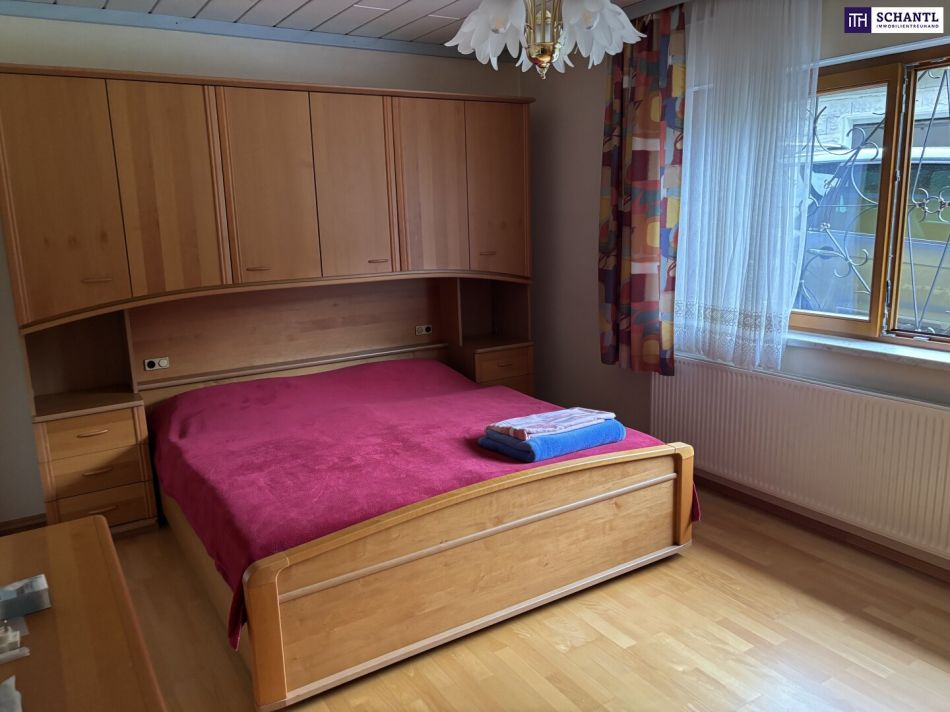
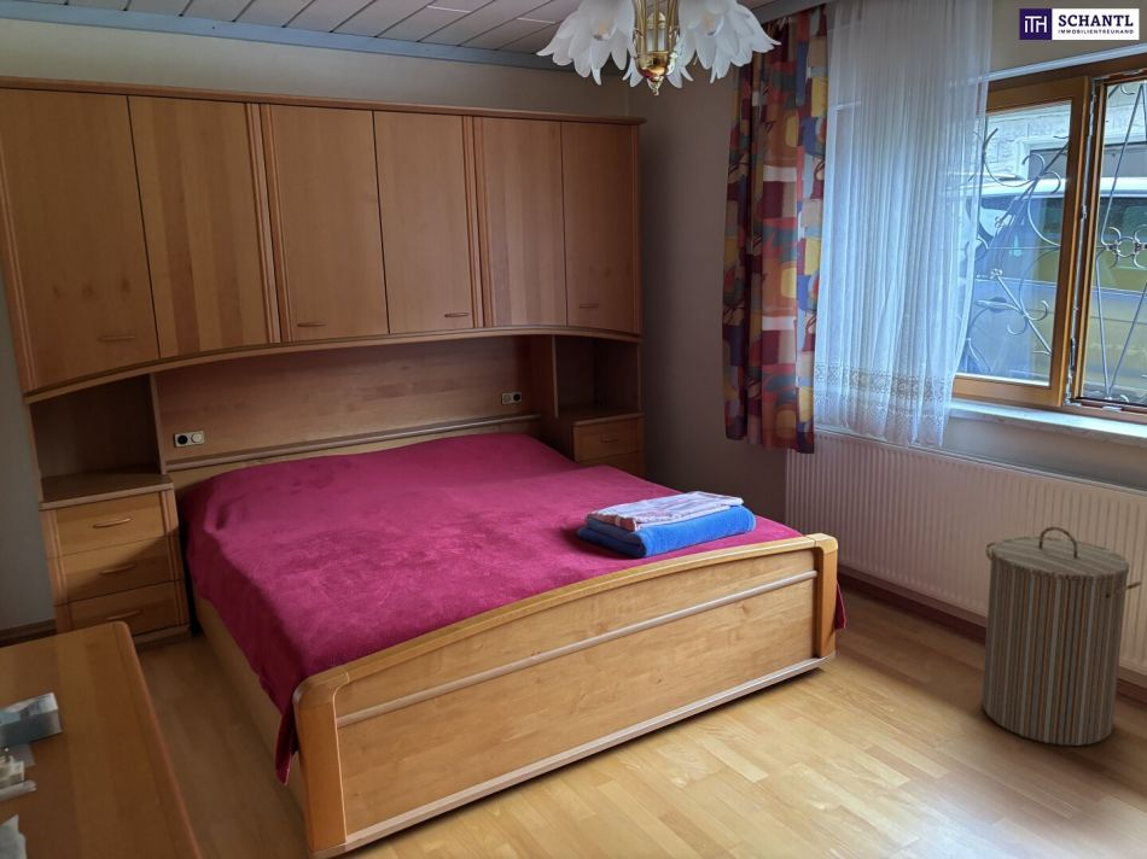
+ laundry hamper [980,525,1142,747]
